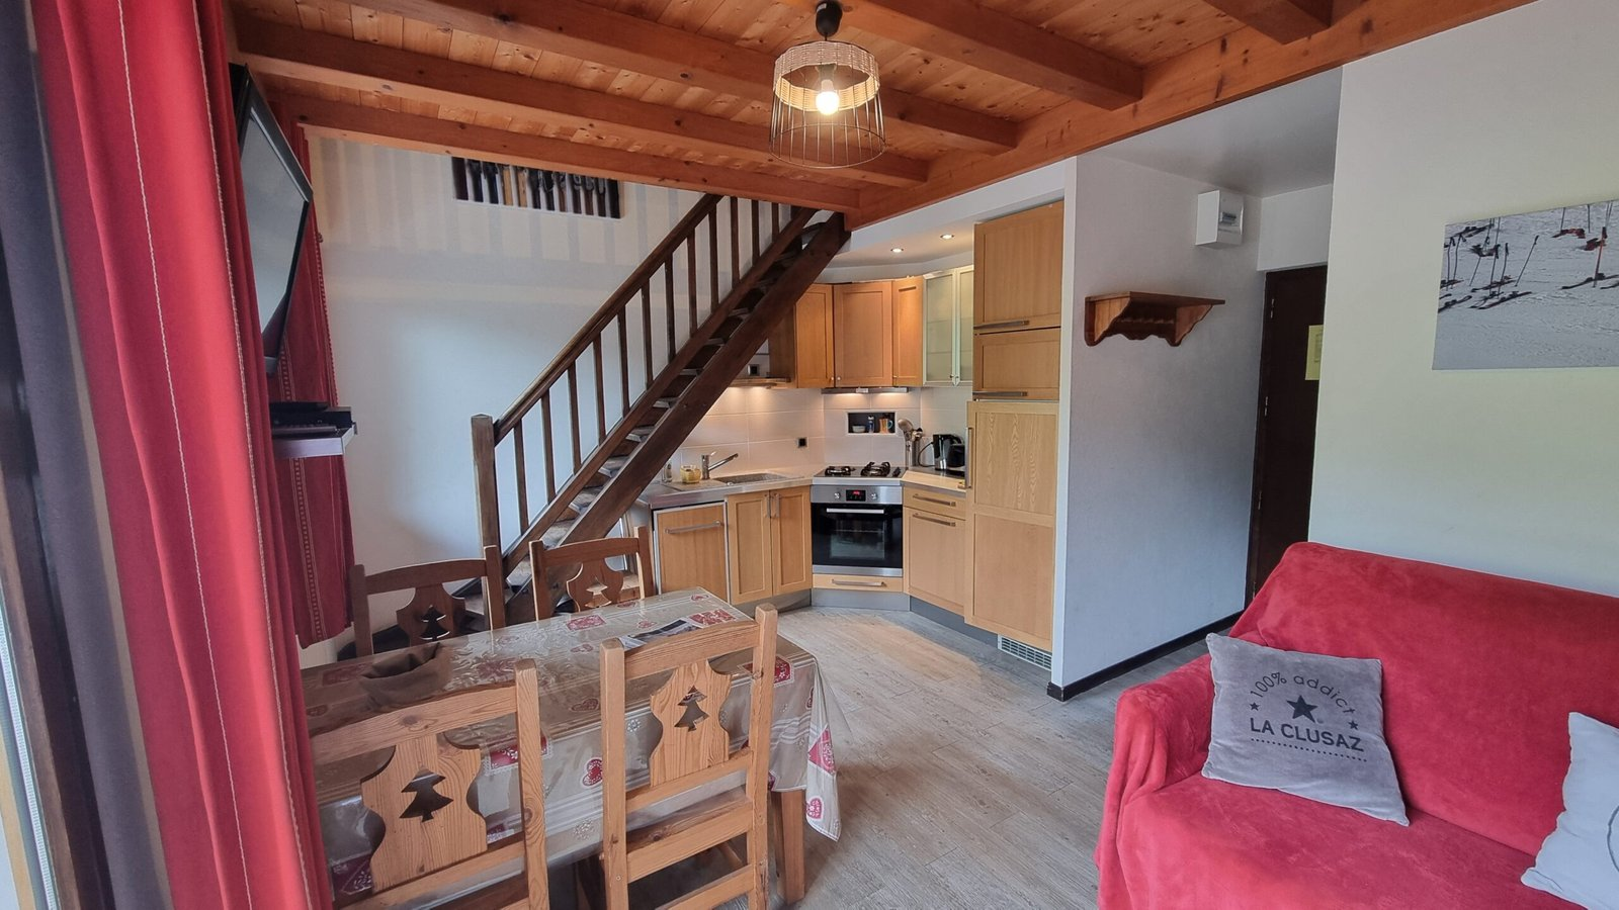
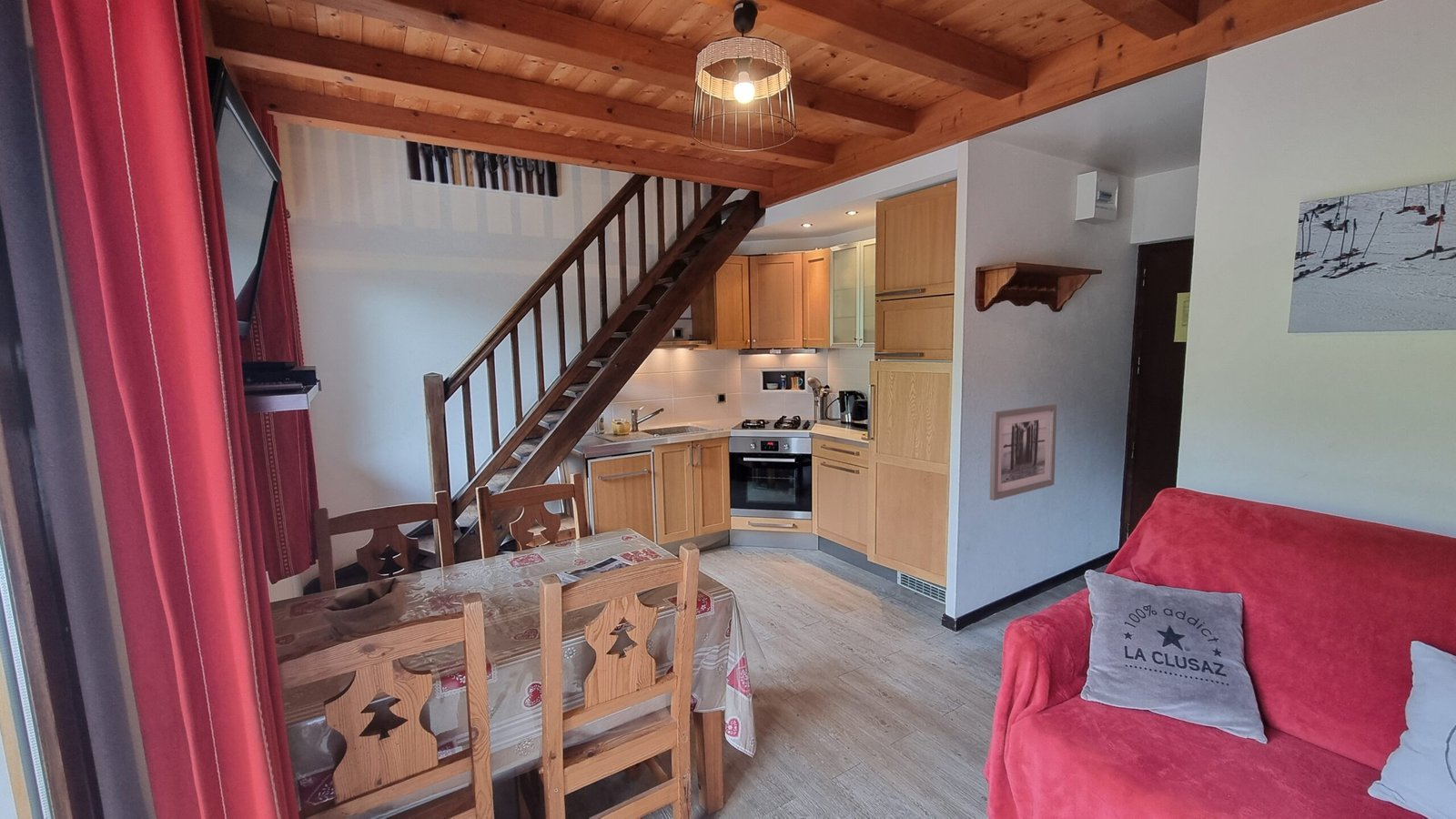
+ wall art [989,403,1057,501]
